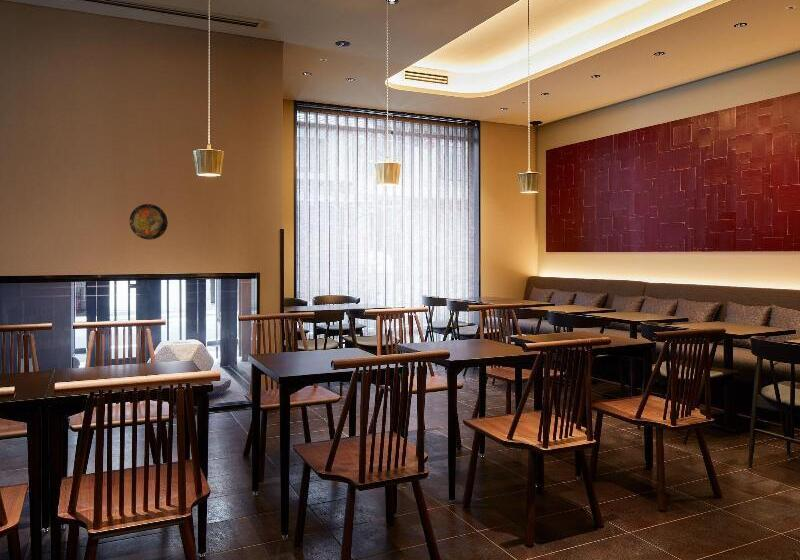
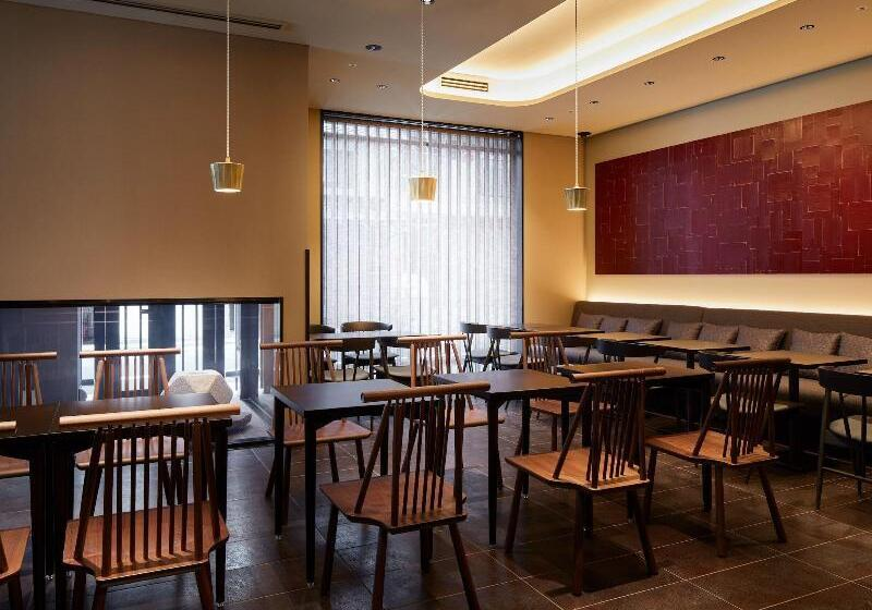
- decorative plate [129,203,169,241]
